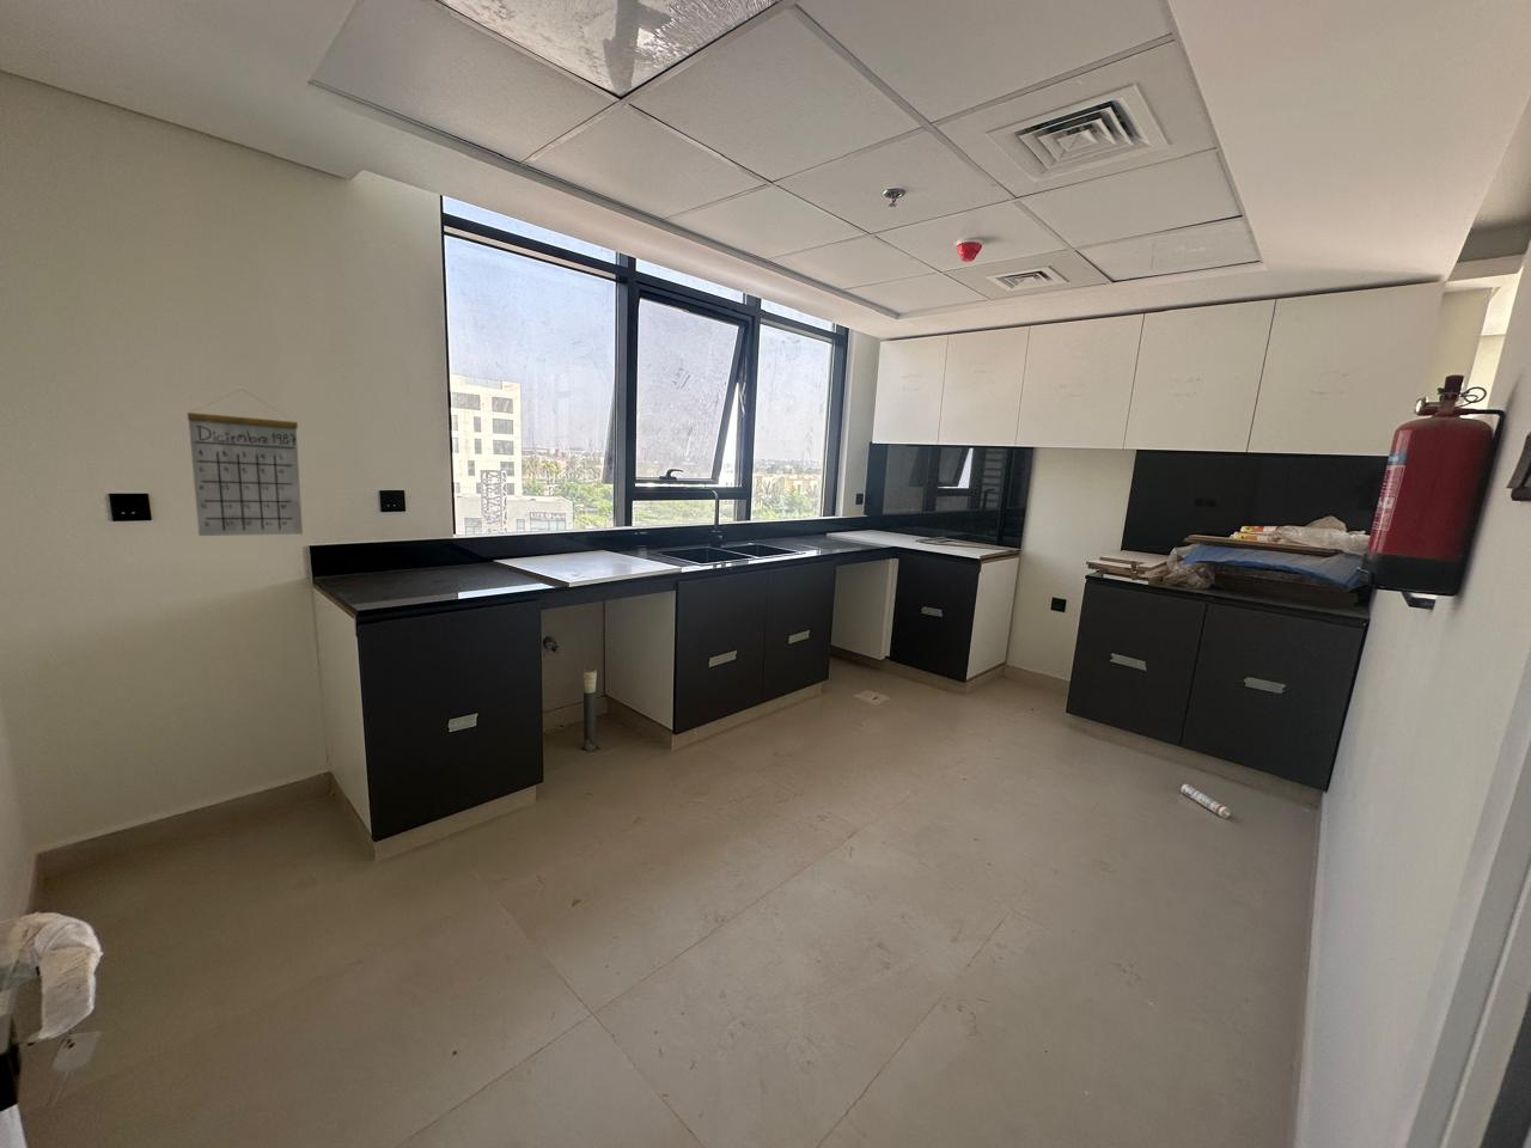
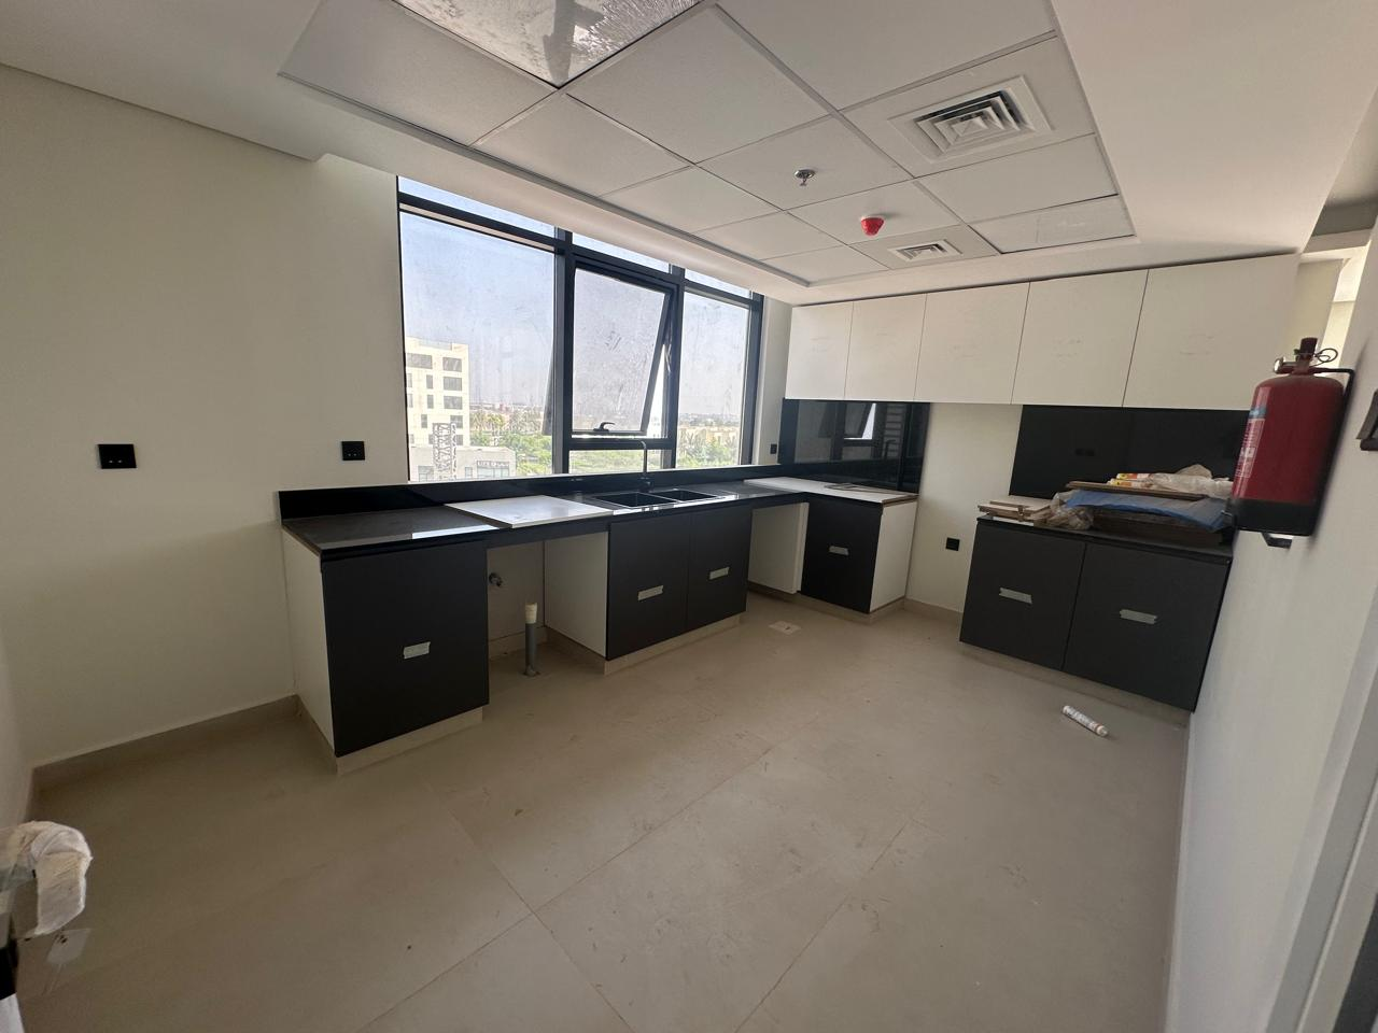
- calendar [187,387,304,537]
